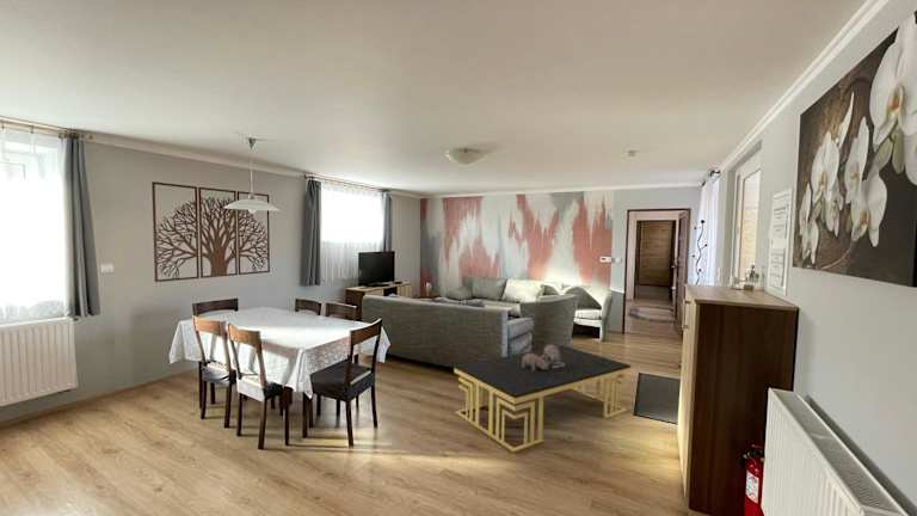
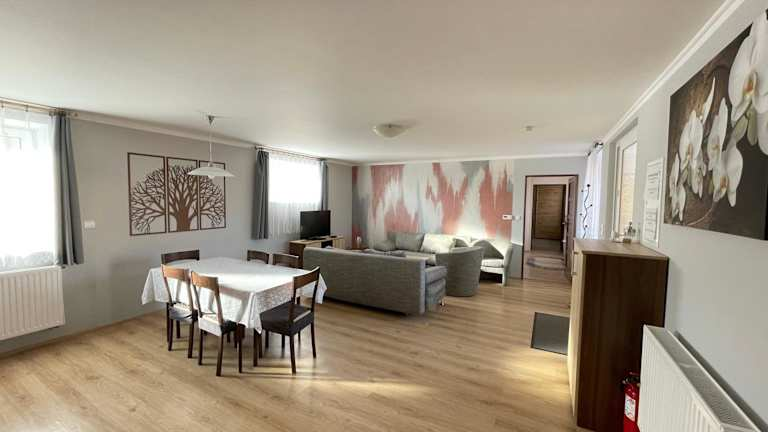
- coffee table [453,344,633,453]
